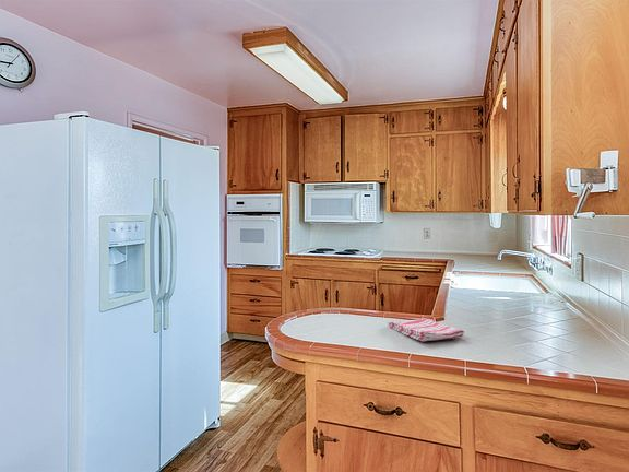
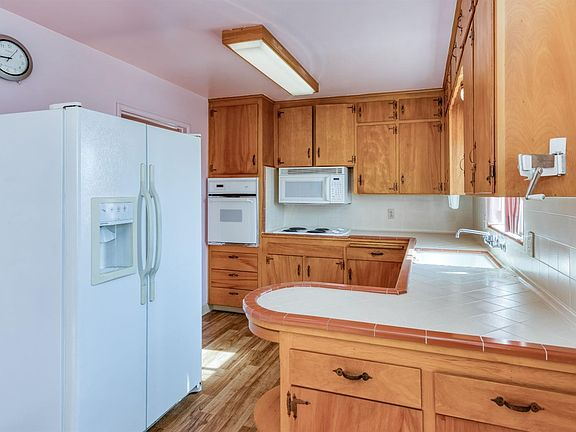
- dish towel [387,317,465,342]
